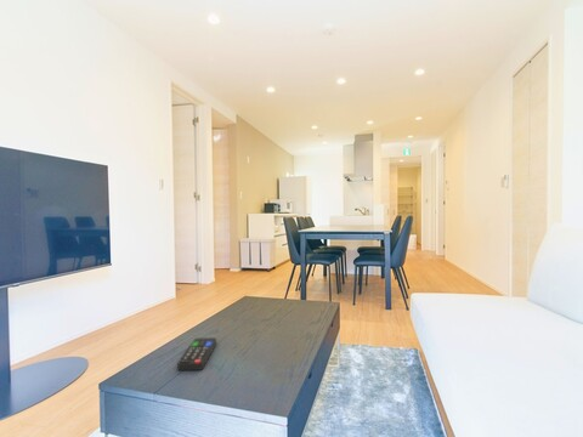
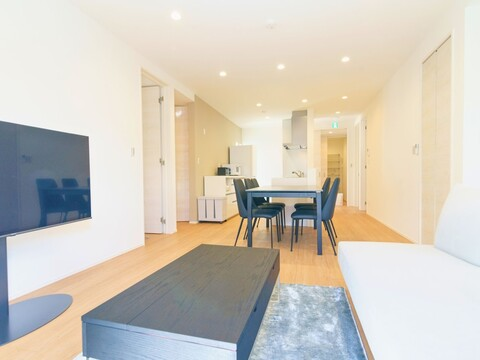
- remote control [176,336,217,371]
